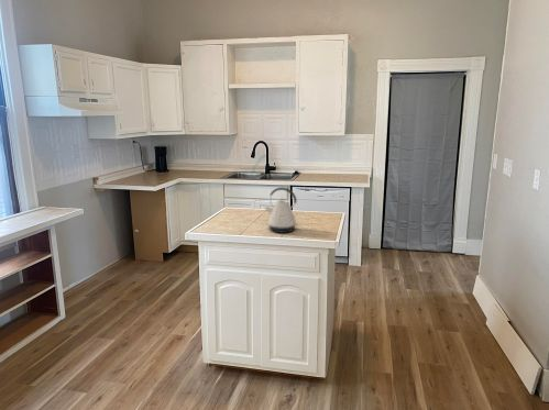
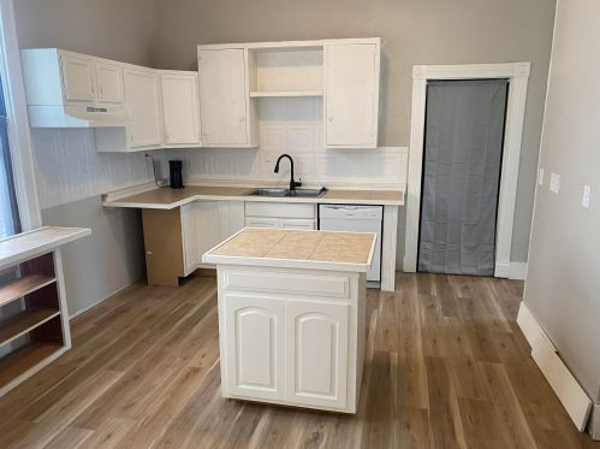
- kettle [263,187,299,234]
